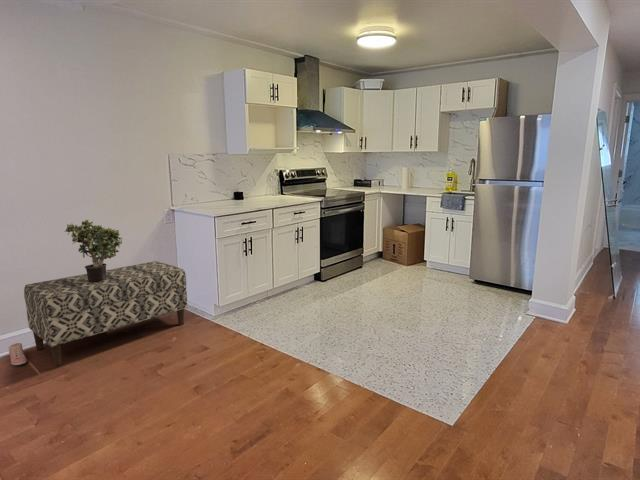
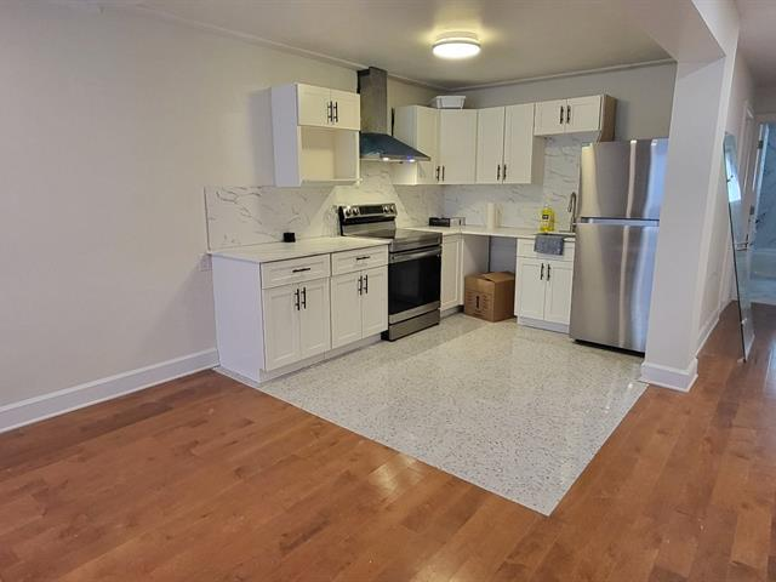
- bench [23,260,188,367]
- sneaker [8,342,28,366]
- potted plant [63,219,123,282]
